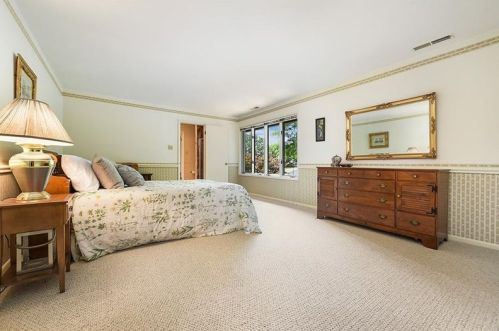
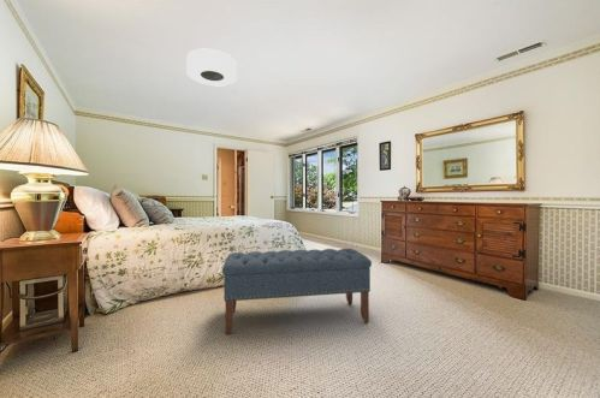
+ bench [221,248,373,335]
+ ceiling light [185,48,238,87]
